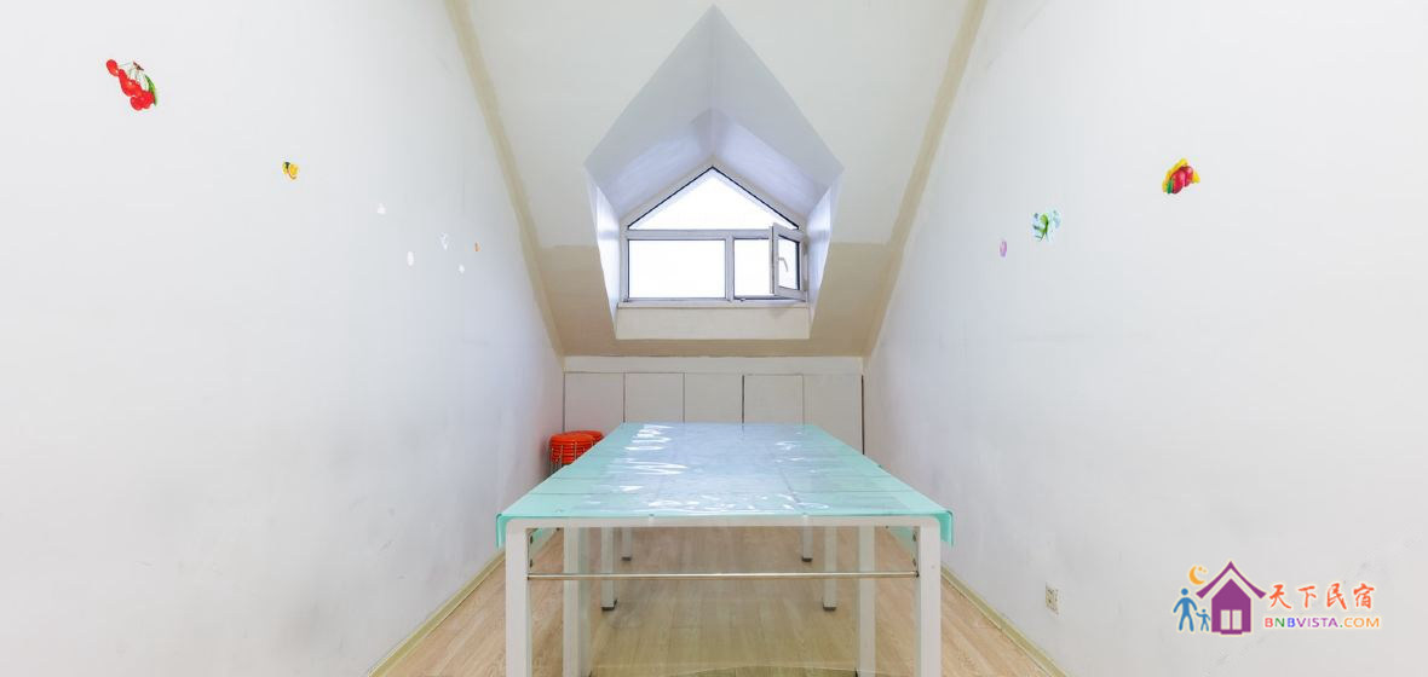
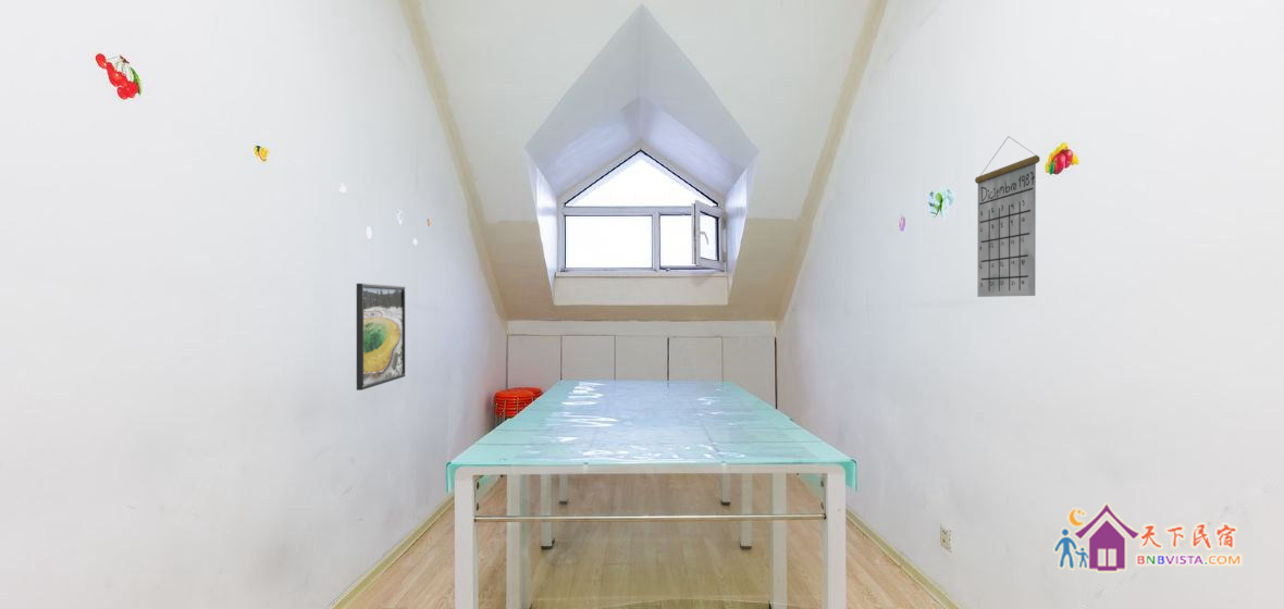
+ calendar [974,136,1040,298]
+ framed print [356,283,406,391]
